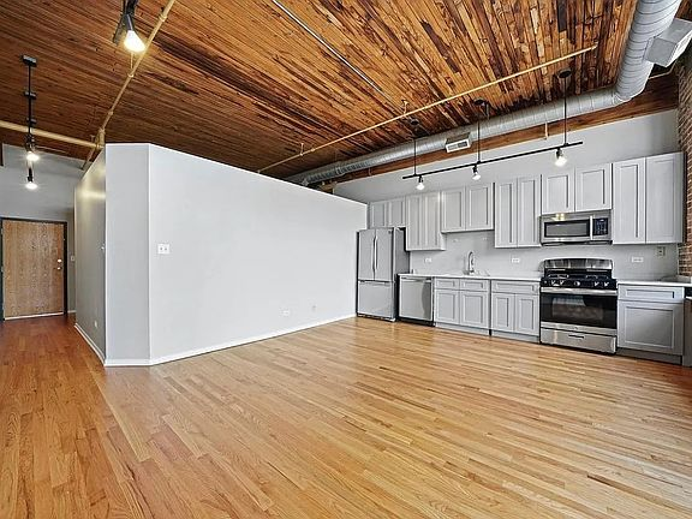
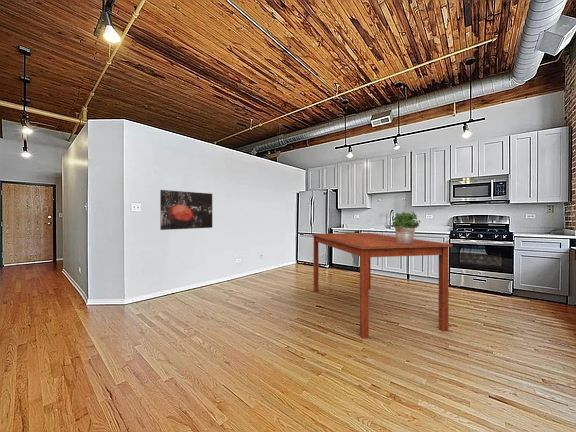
+ wall art [159,189,213,231]
+ potted plant [391,210,422,244]
+ dining table [311,232,454,340]
